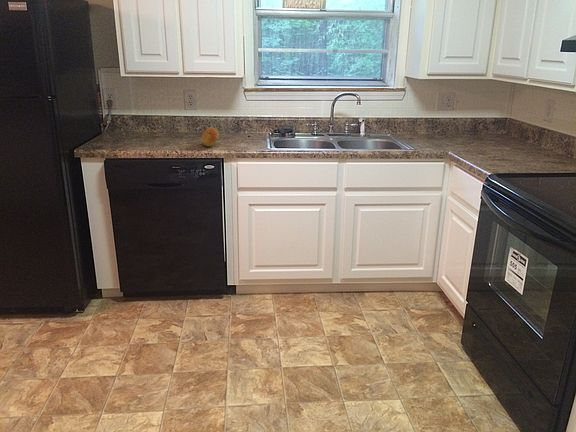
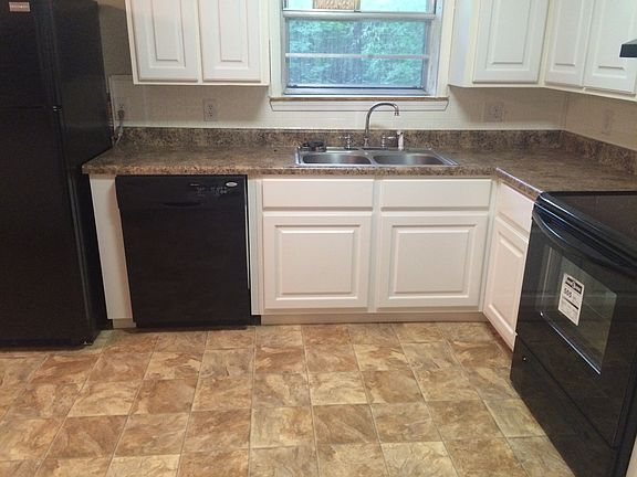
- fruit [201,126,220,147]
